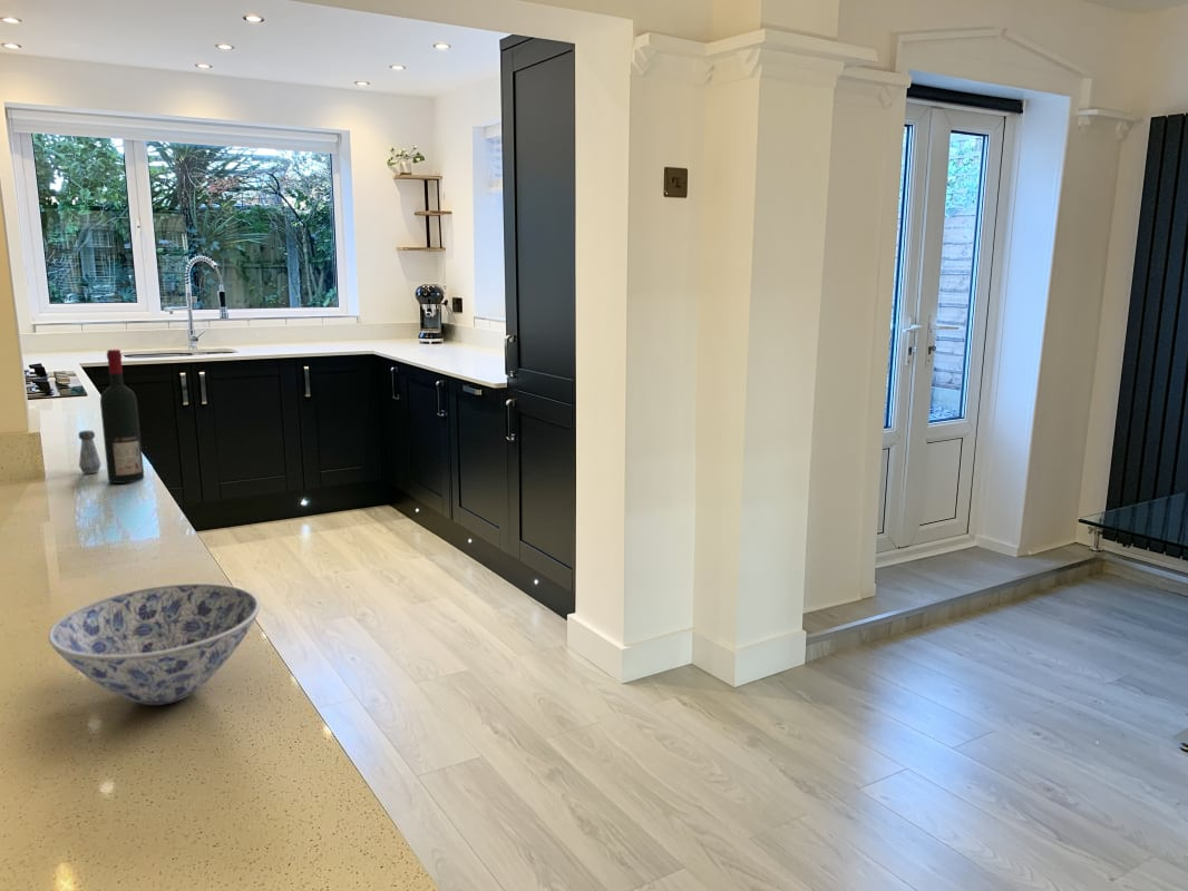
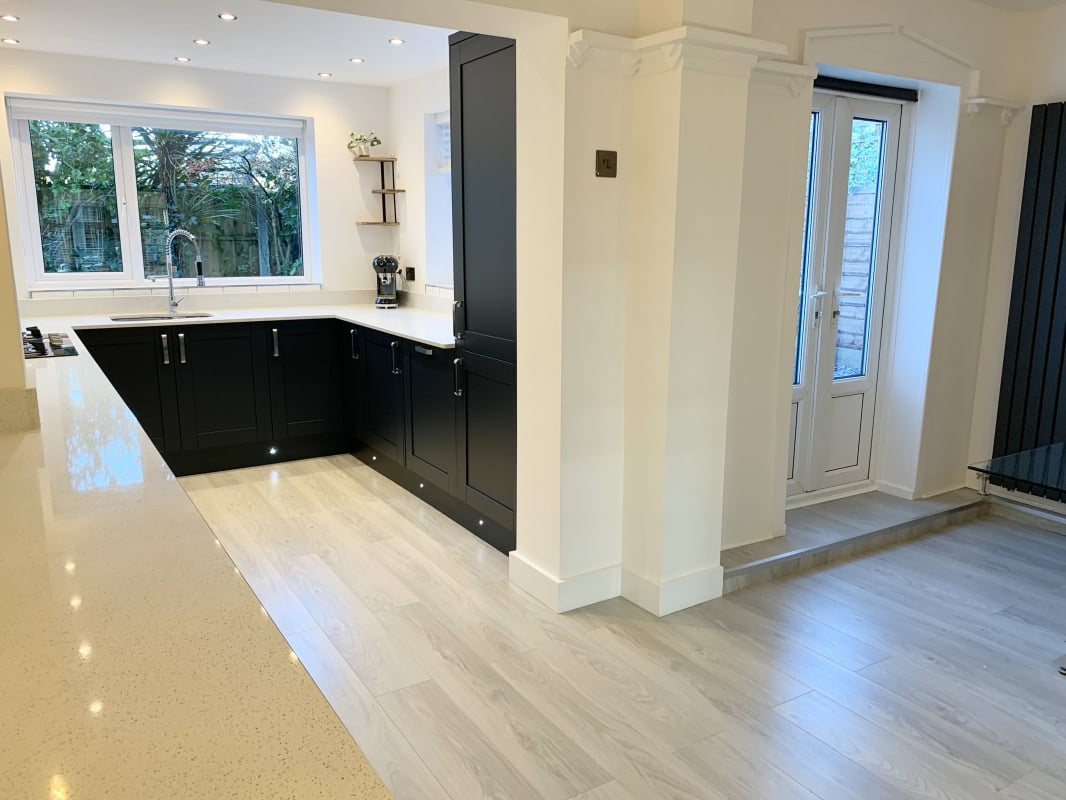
- alcohol [99,349,145,484]
- salt shaker [78,430,101,474]
- bowl [48,582,261,706]
